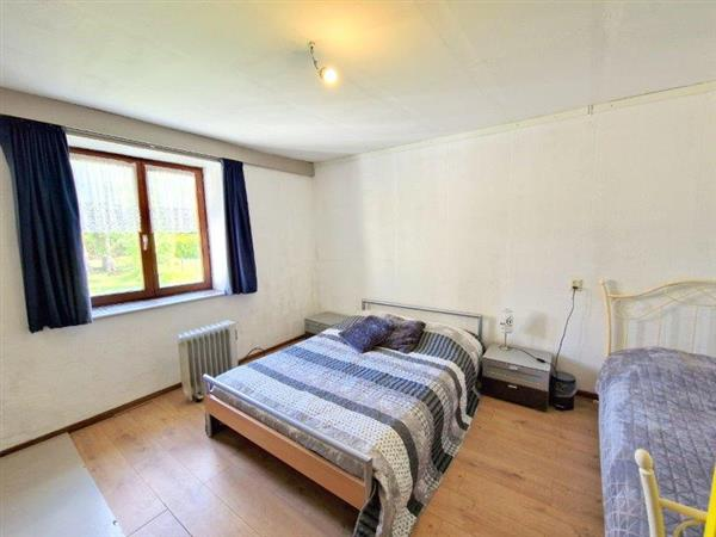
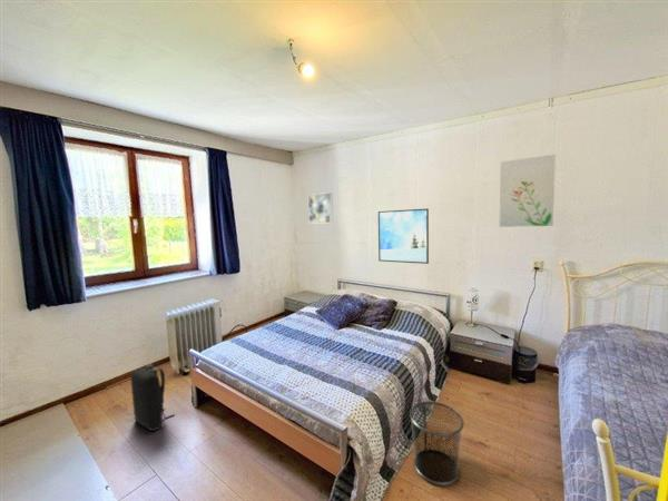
+ waste bin [409,401,465,487]
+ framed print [307,191,334,225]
+ backpack [130,363,175,432]
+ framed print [377,207,430,265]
+ wall art [499,154,557,228]
